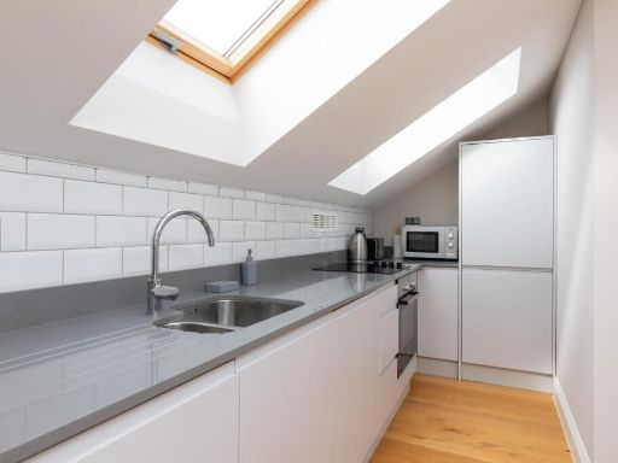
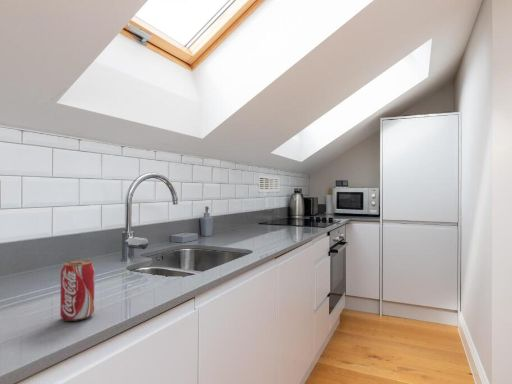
+ beverage can [59,259,96,322]
